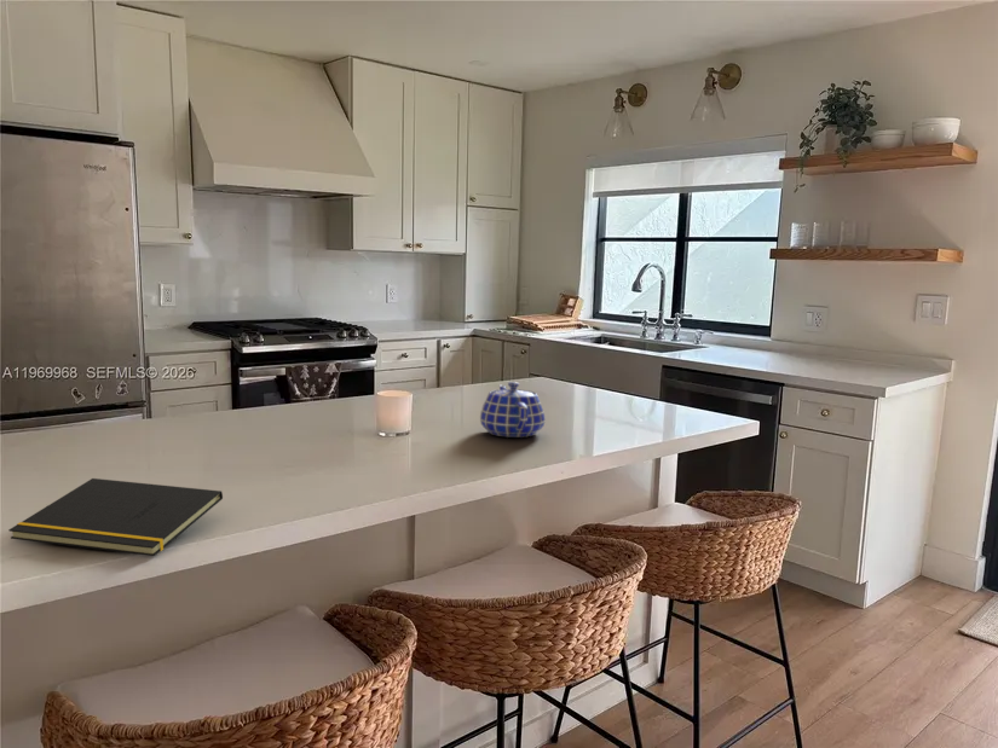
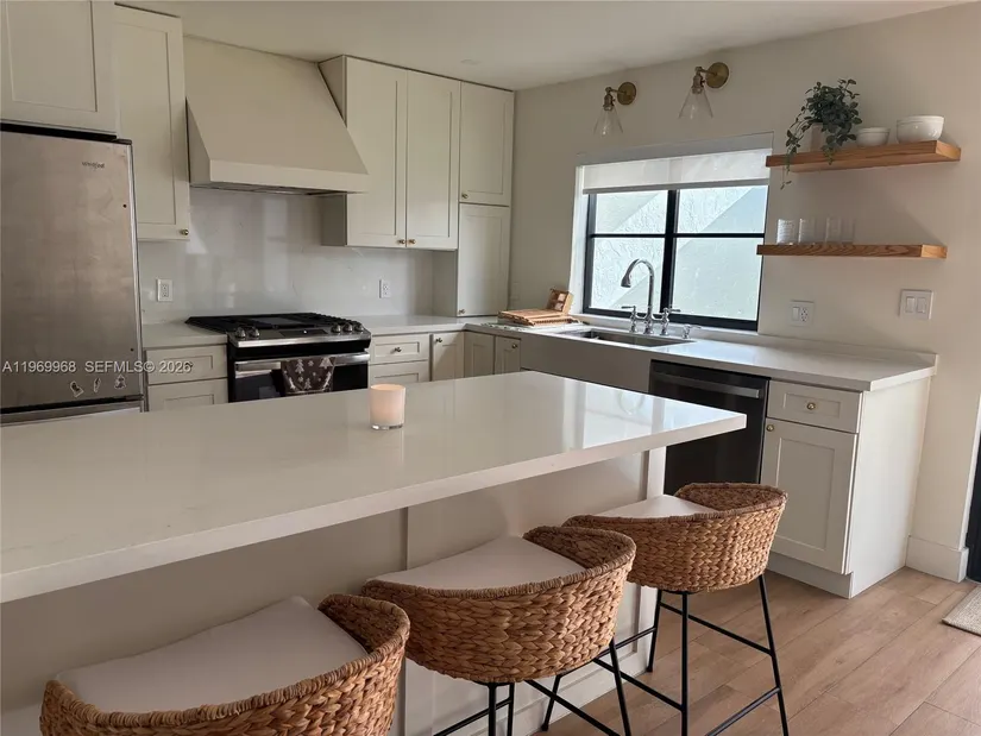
- notepad [7,477,224,557]
- teapot [479,381,547,439]
